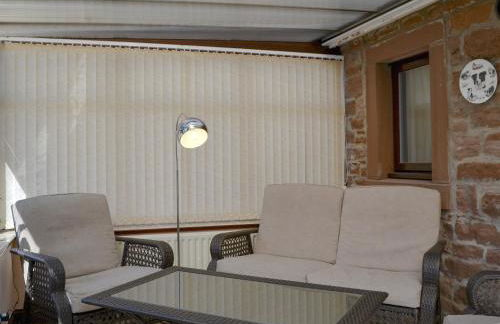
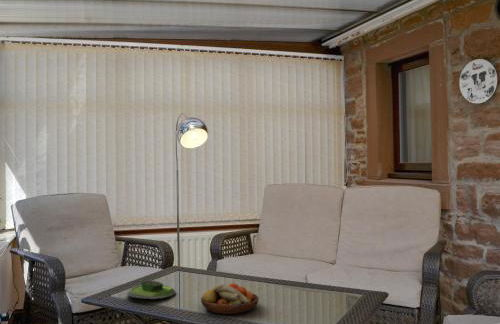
+ fruit bowl [200,282,260,315]
+ plant pot [126,276,177,300]
